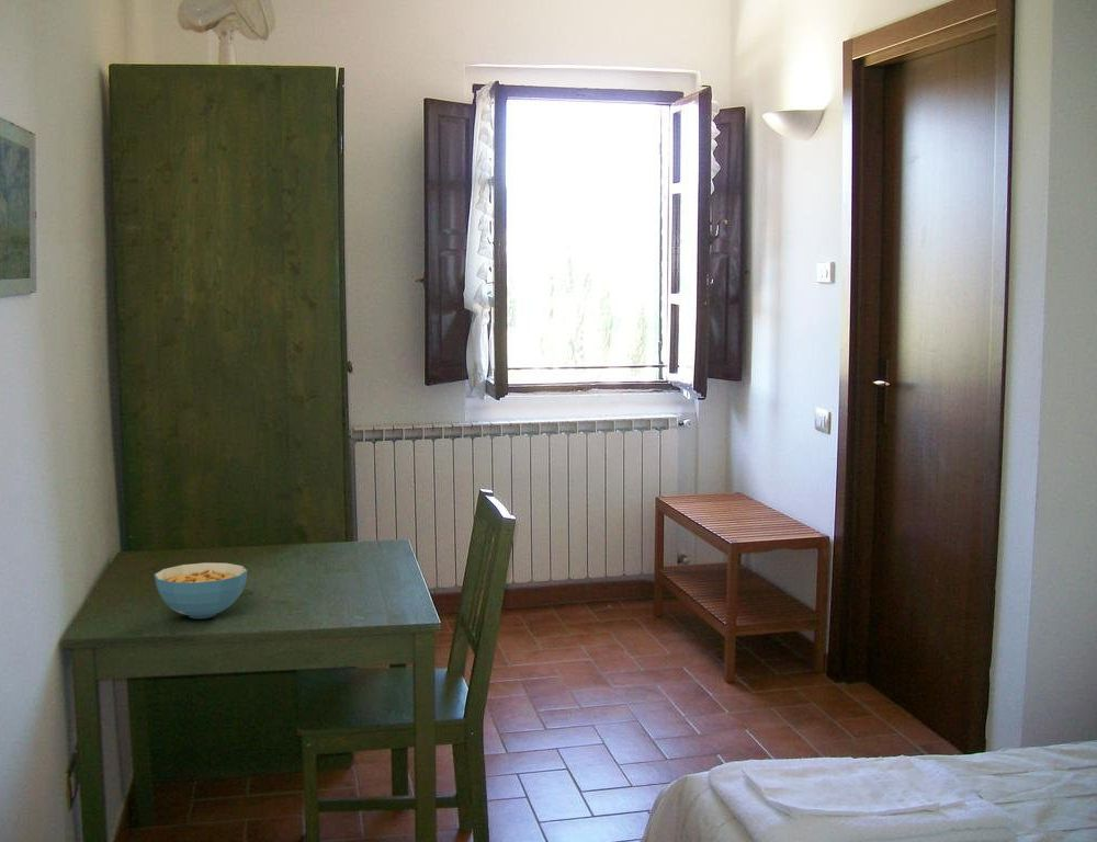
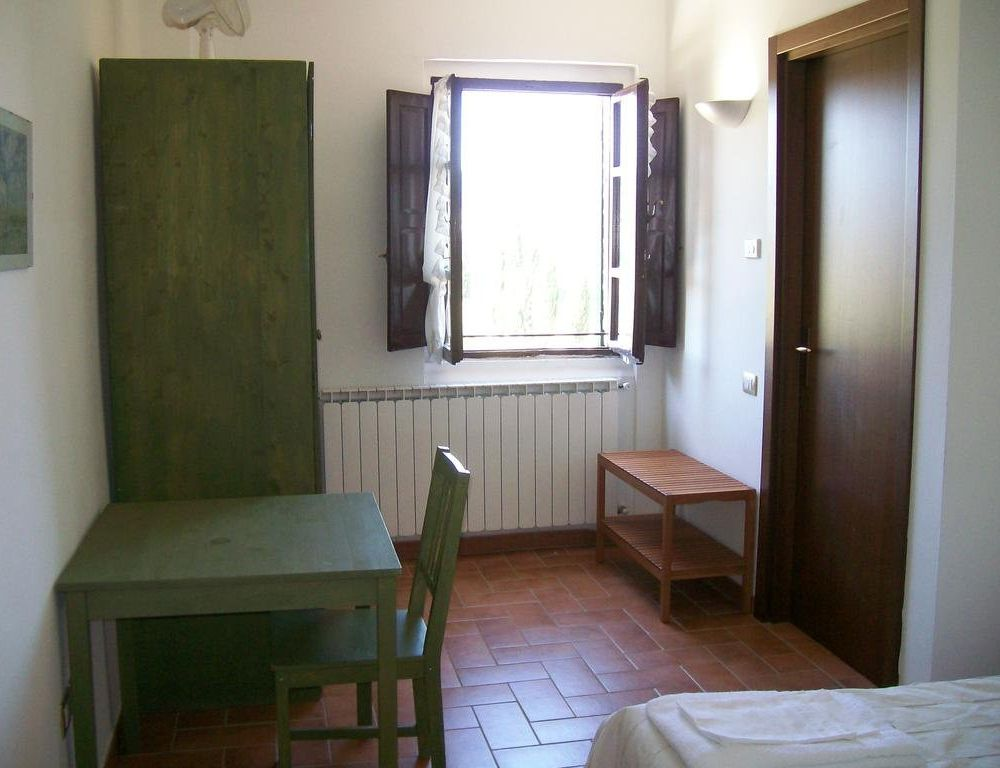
- cereal bowl [154,561,248,619]
